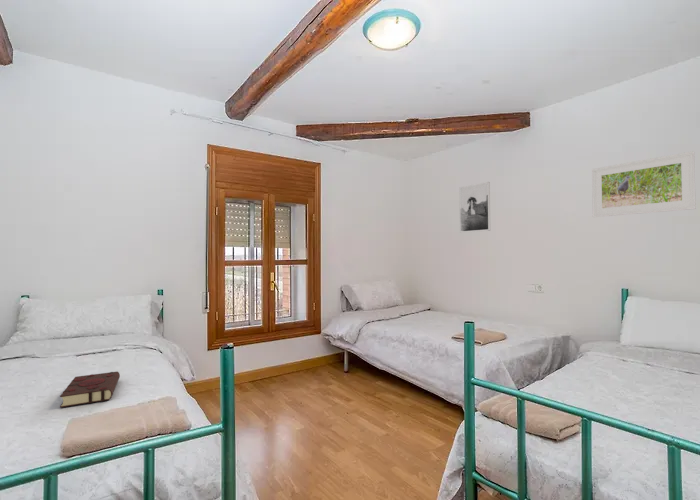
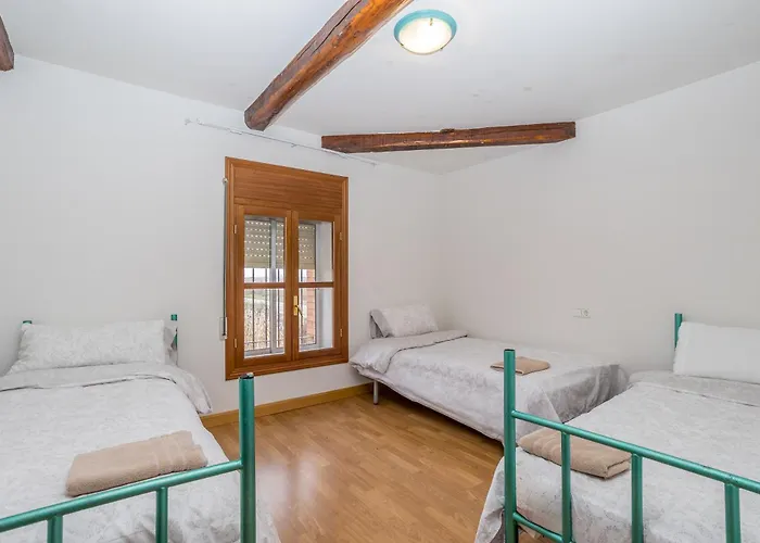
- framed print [458,181,491,234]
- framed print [591,150,697,218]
- book [59,371,121,408]
